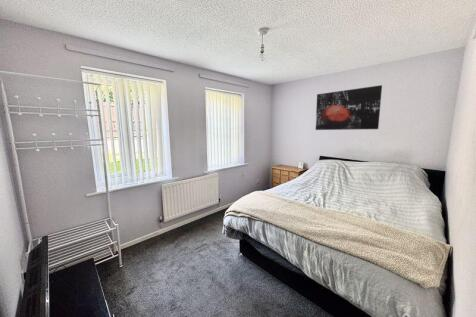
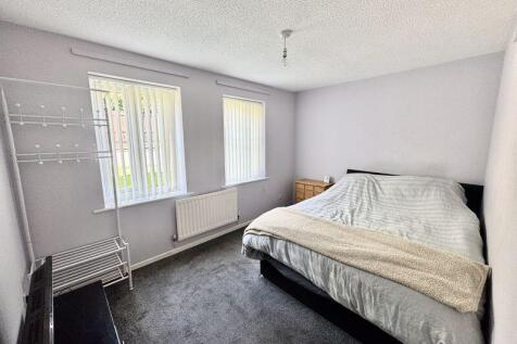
- wall art [315,84,383,131]
